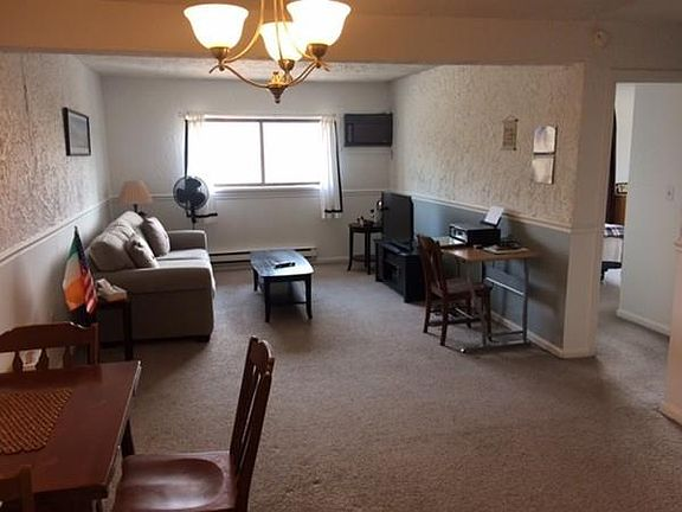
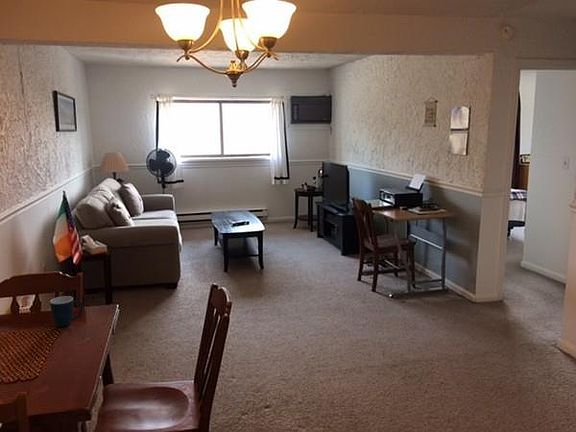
+ mug [49,295,84,328]
